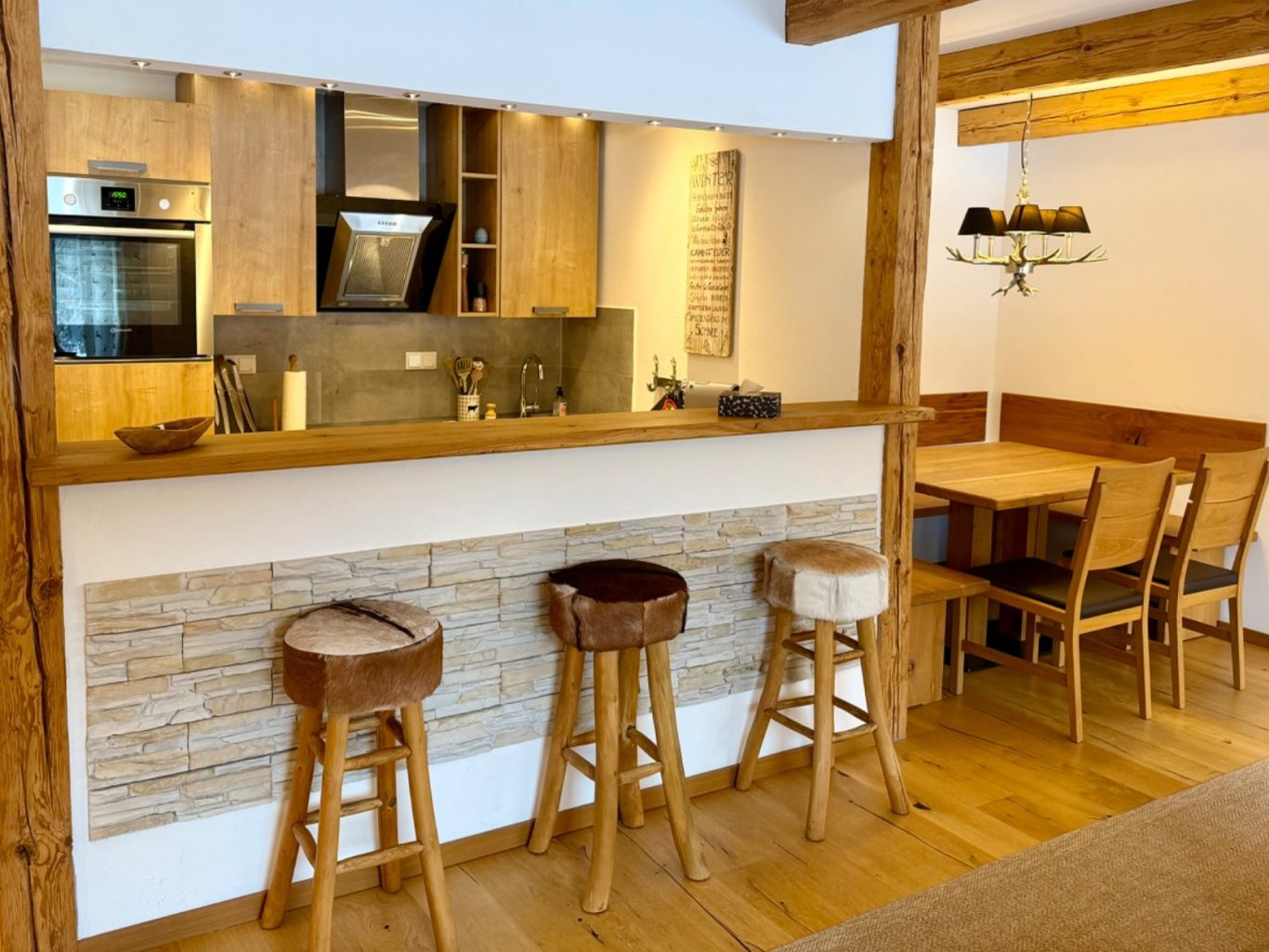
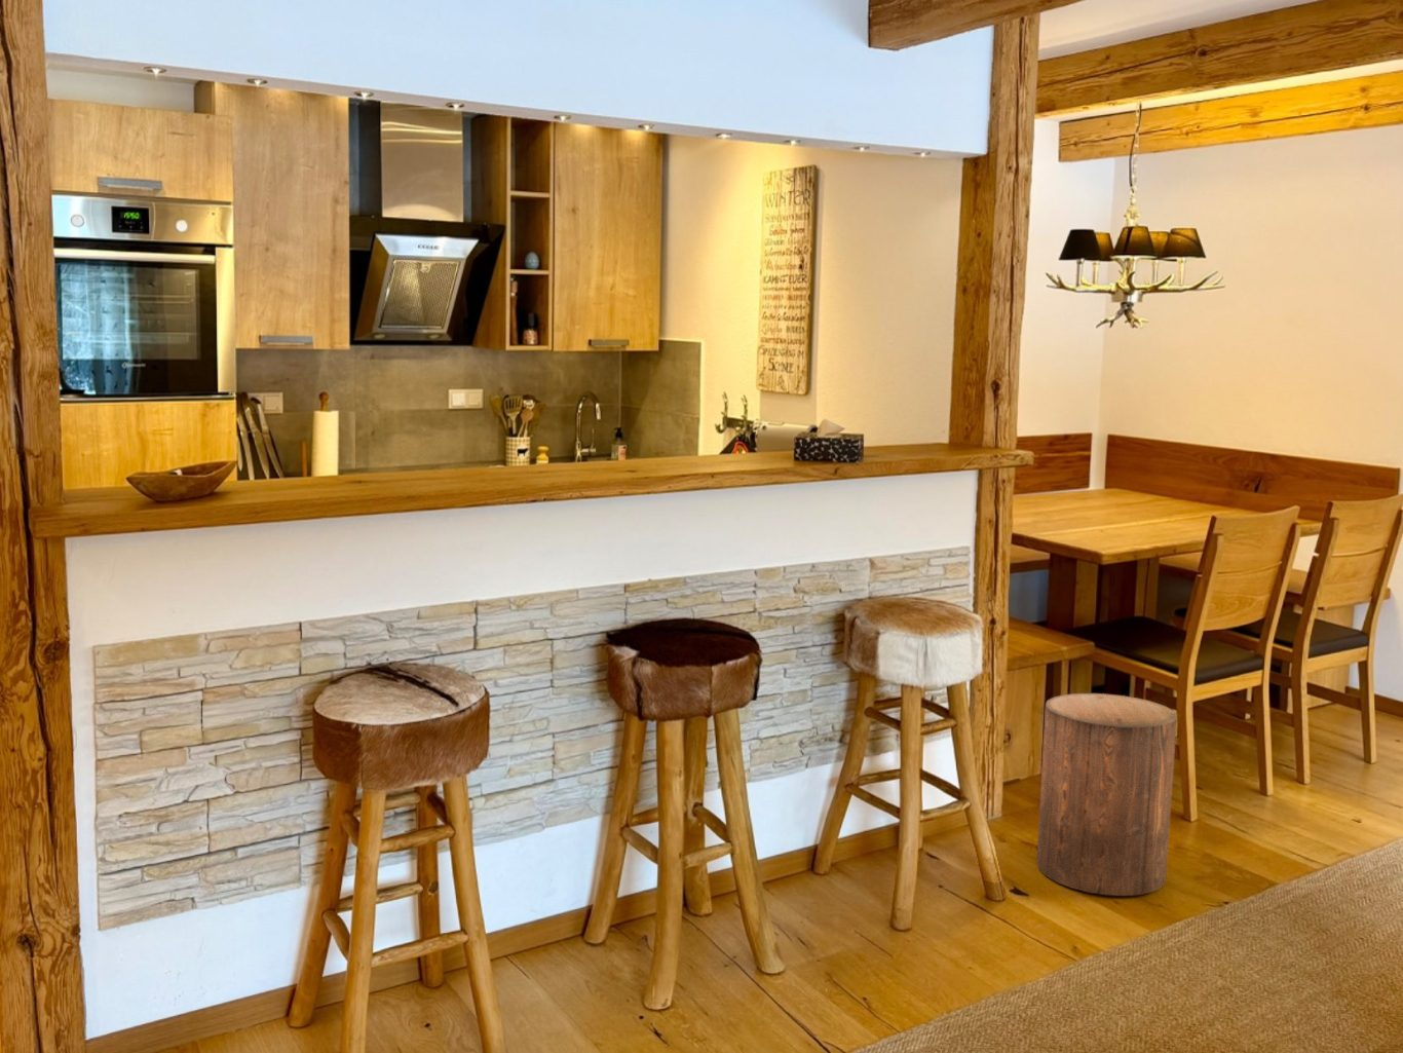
+ stool [1035,692,1179,897]
